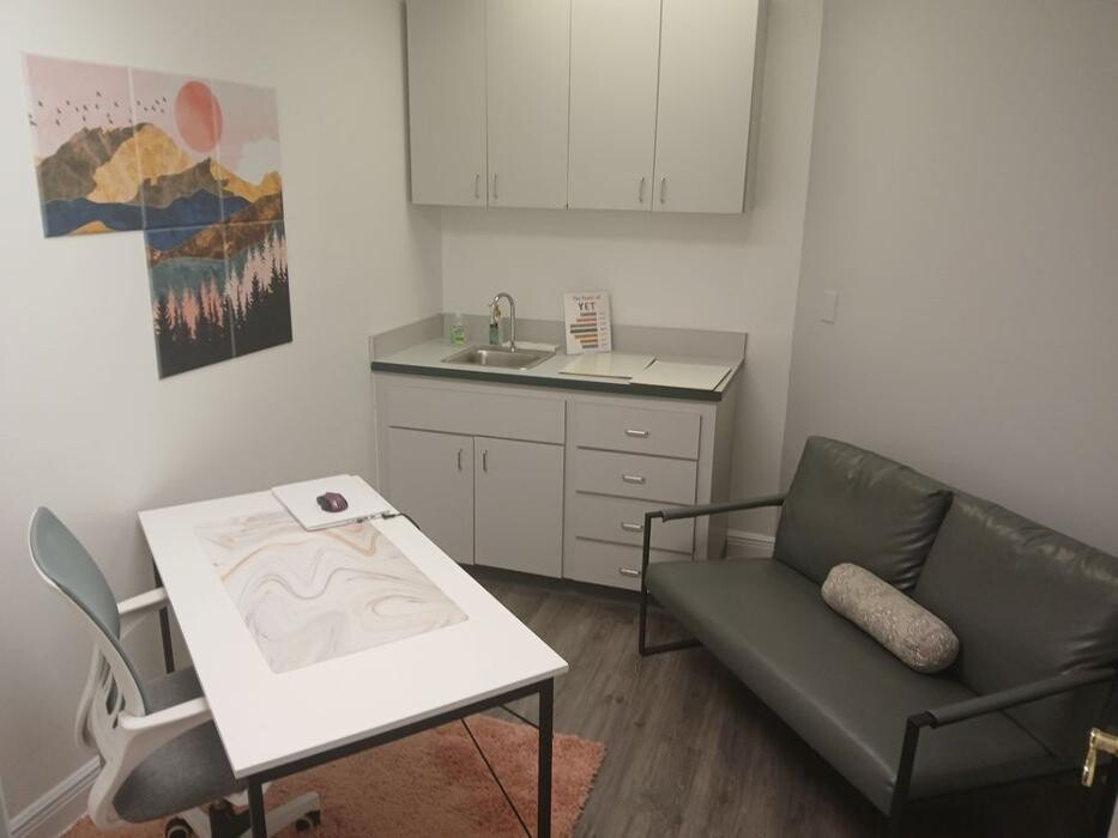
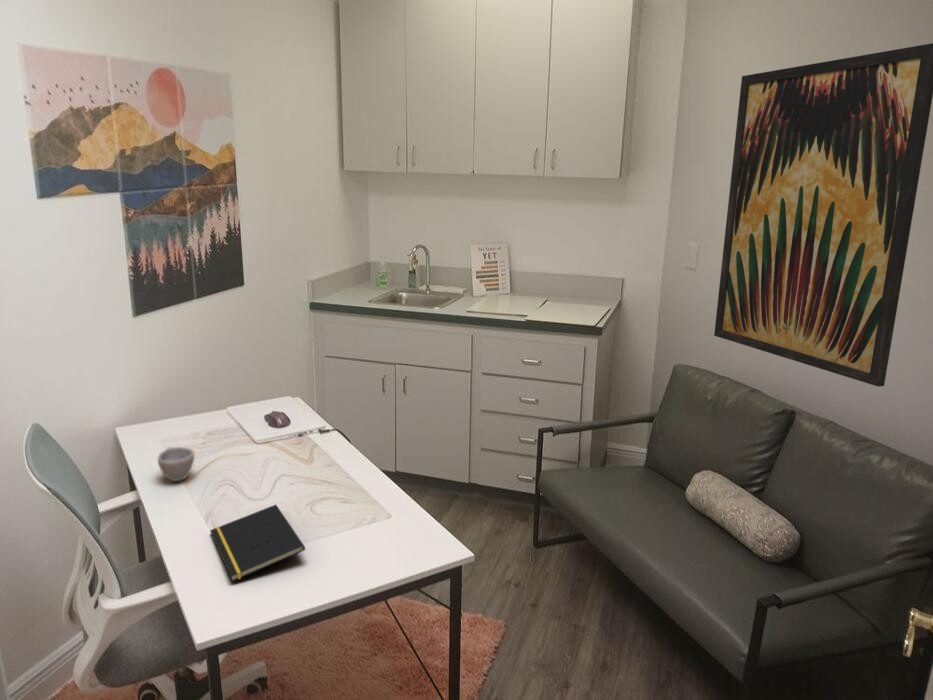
+ notepad [209,504,306,582]
+ wall art [713,42,933,388]
+ cup [157,446,195,482]
